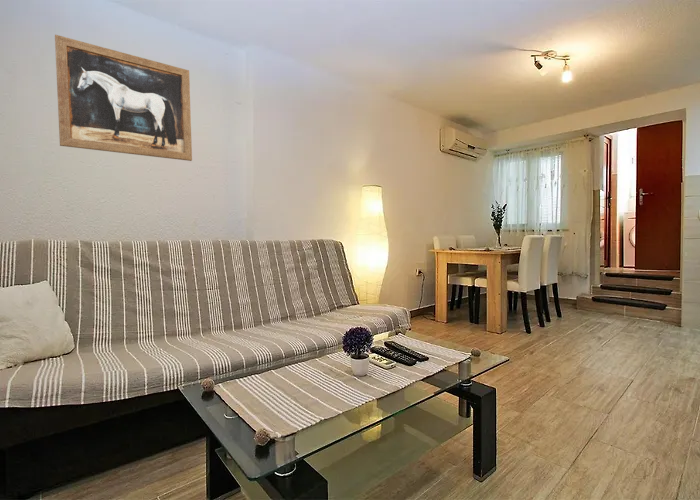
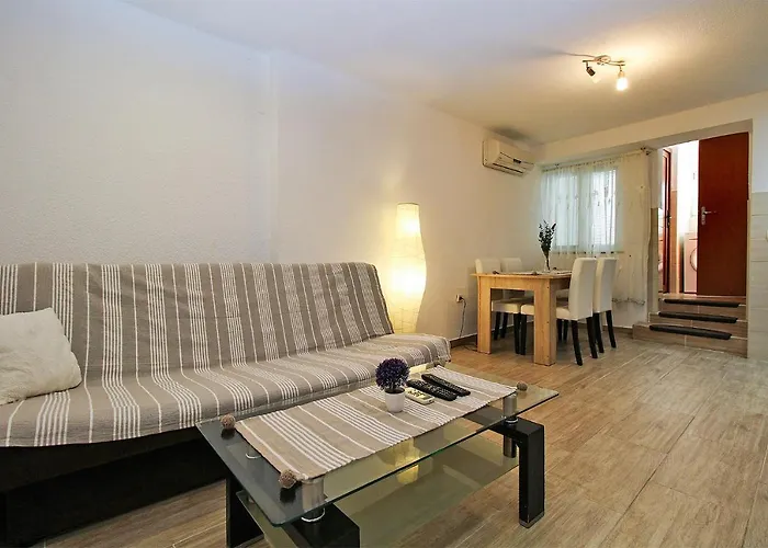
- wall art [54,34,193,162]
